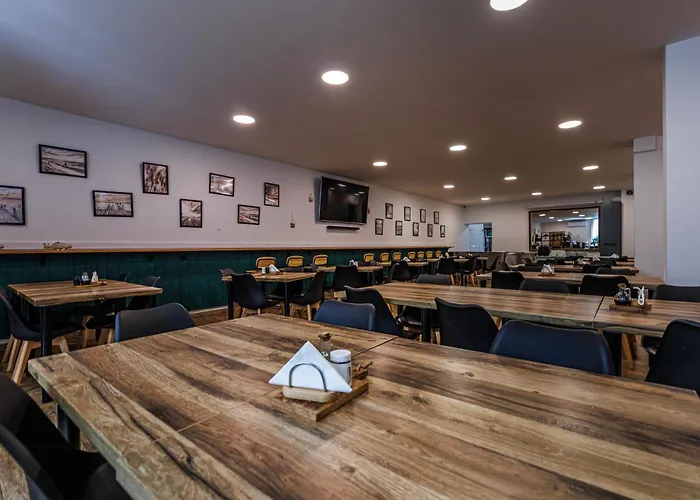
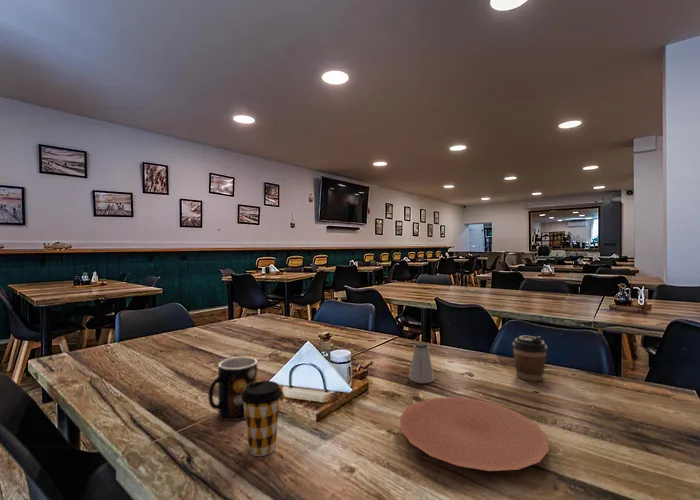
+ coffee cup [511,335,549,382]
+ plate [399,396,550,472]
+ saltshaker [408,341,435,384]
+ coffee cup [241,380,283,457]
+ mug [207,356,259,422]
